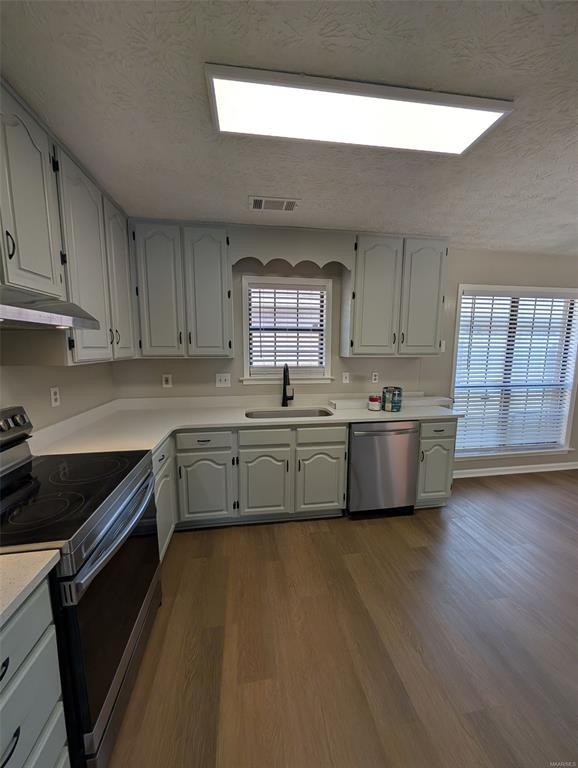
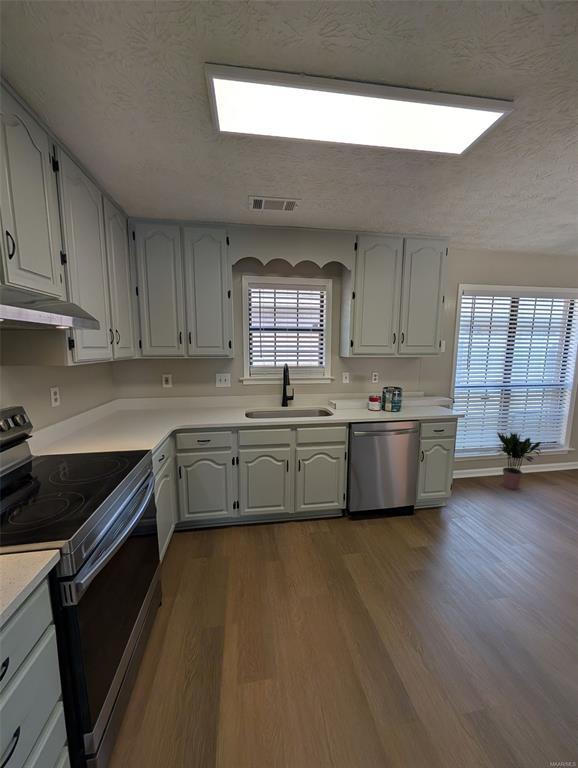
+ potted plant [496,431,542,490]
